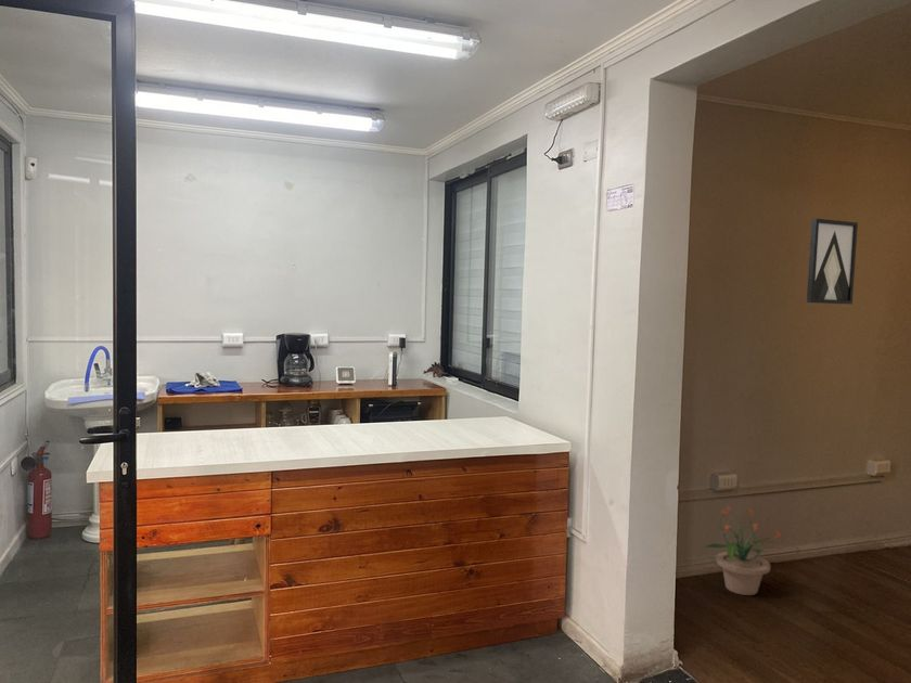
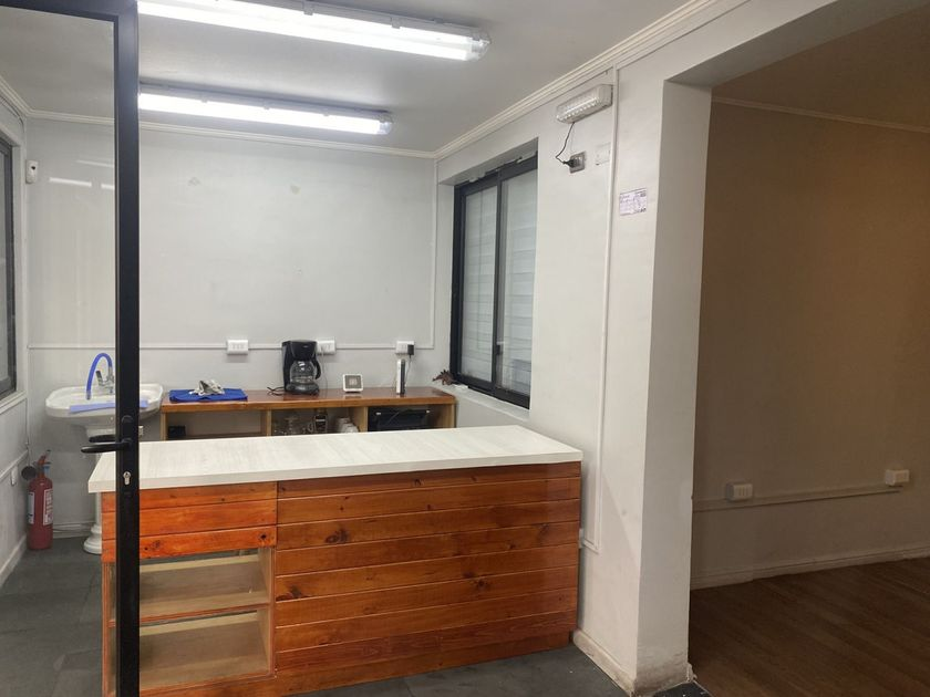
- wall art [806,218,859,306]
- potted plant [704,505,782,596]
